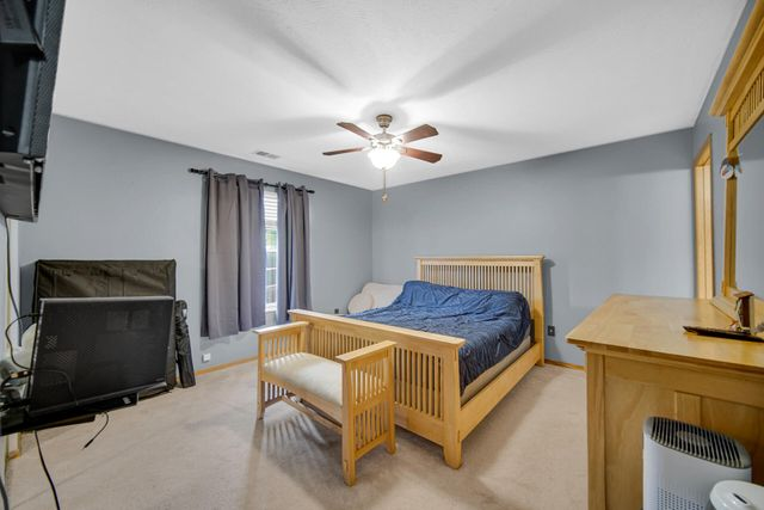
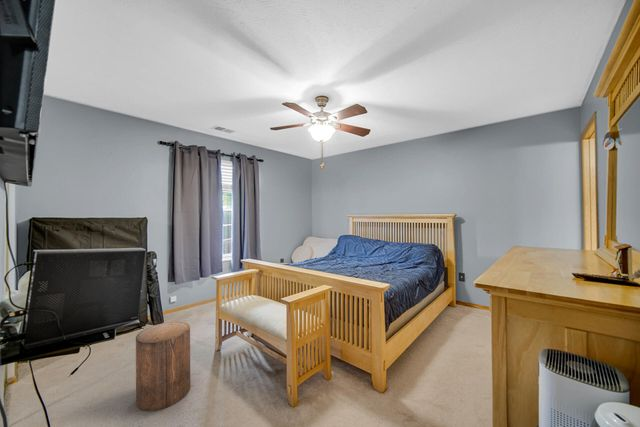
+ stool [135,321,191,412]
